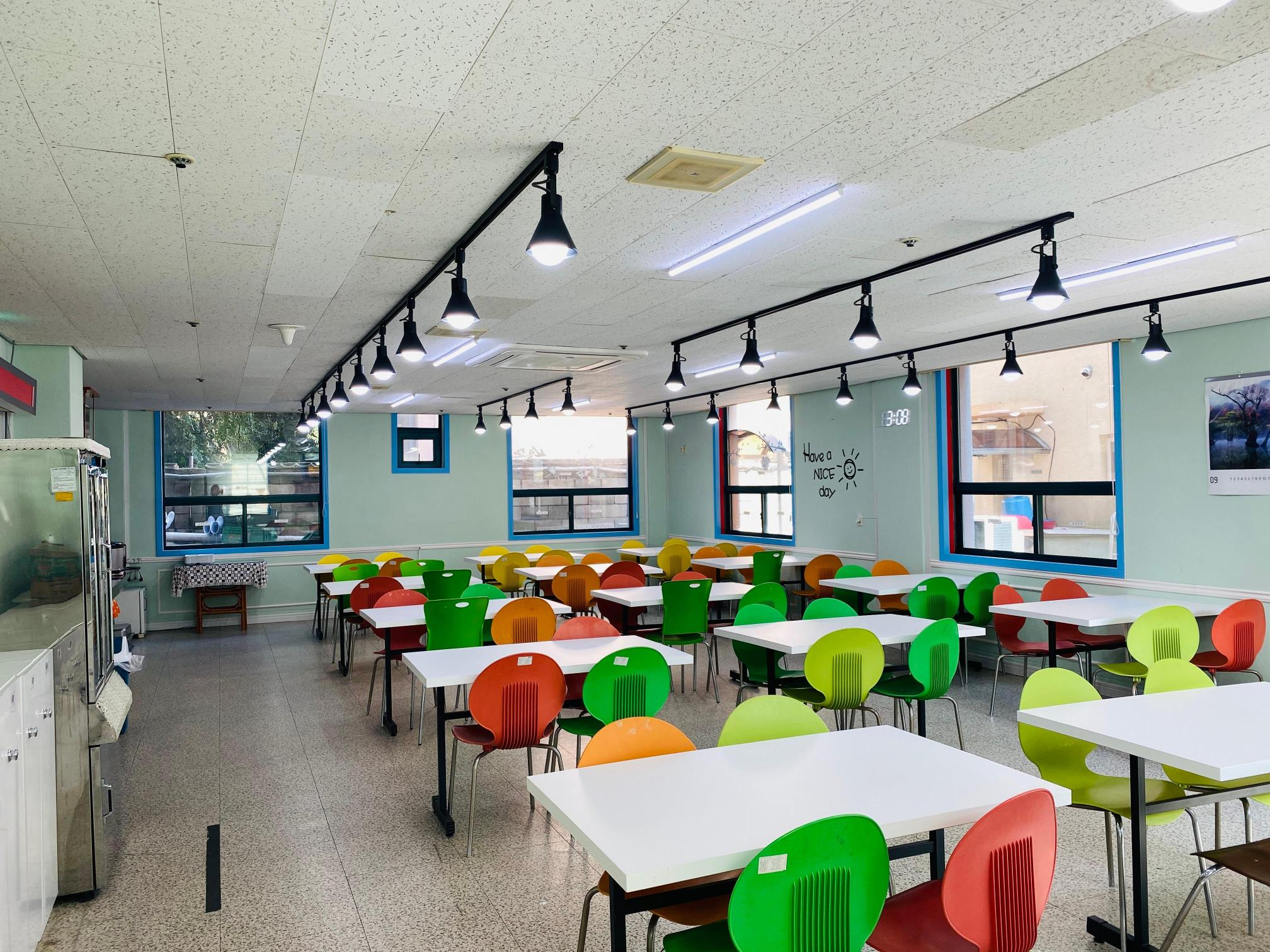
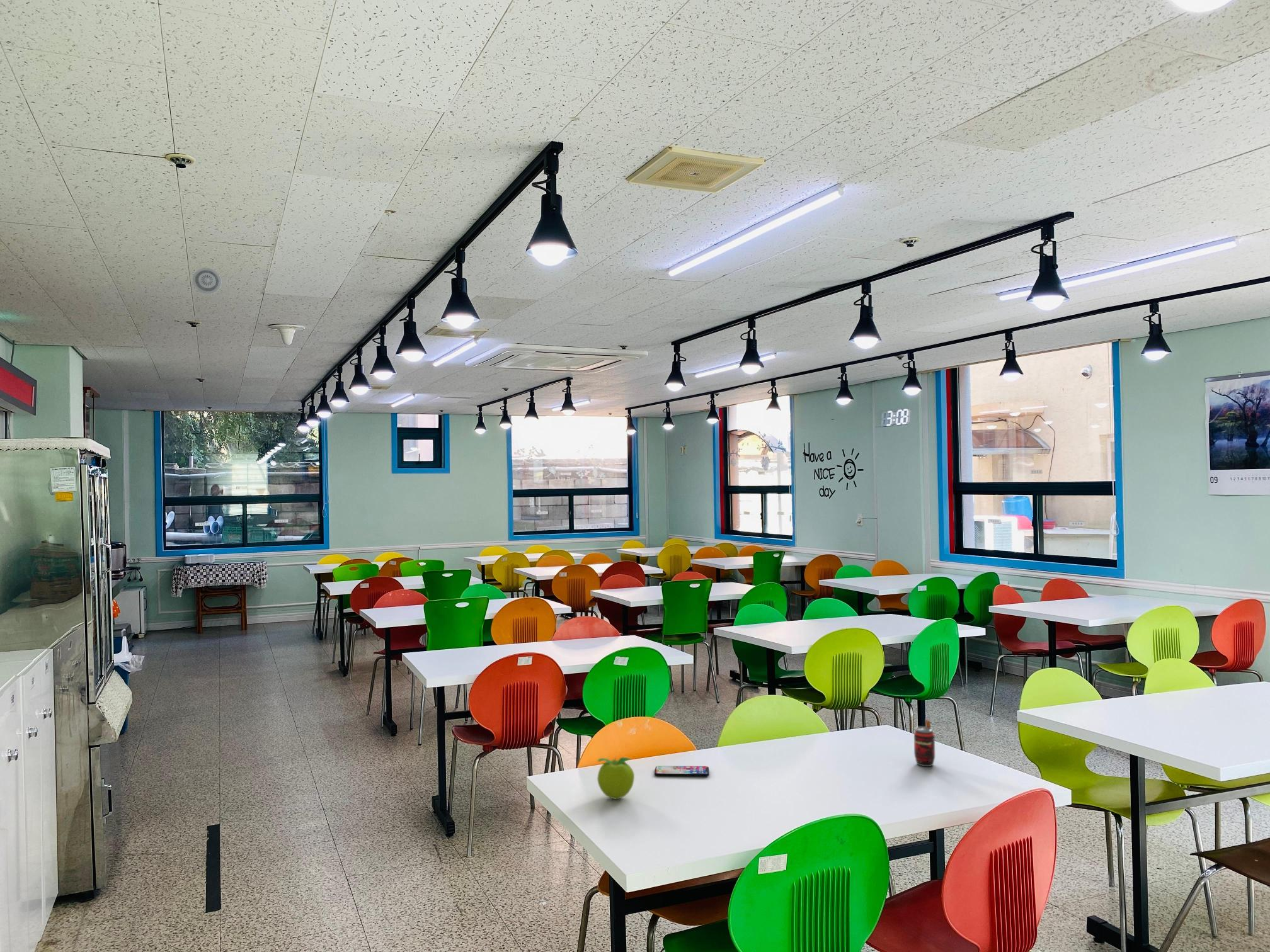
+ smoke detector [192,268,222,295]
+ beverage can [913,720,935,767]
+ fruit [597,757,635,800]
+ smartphone [654,765,709,777]
